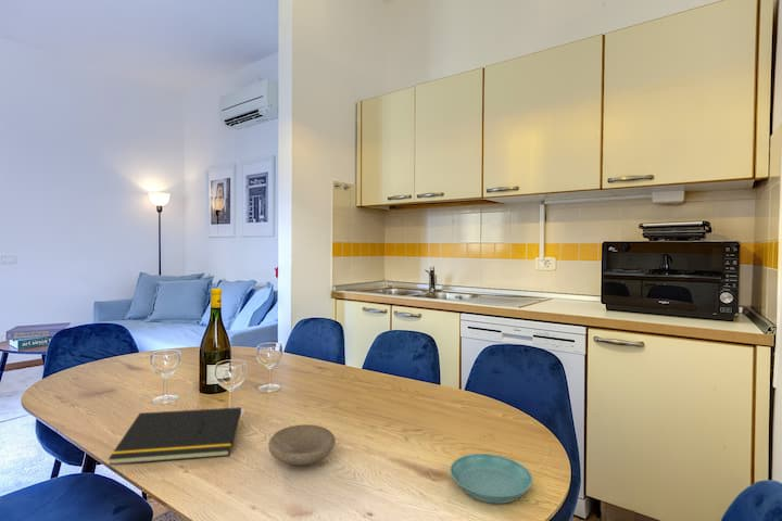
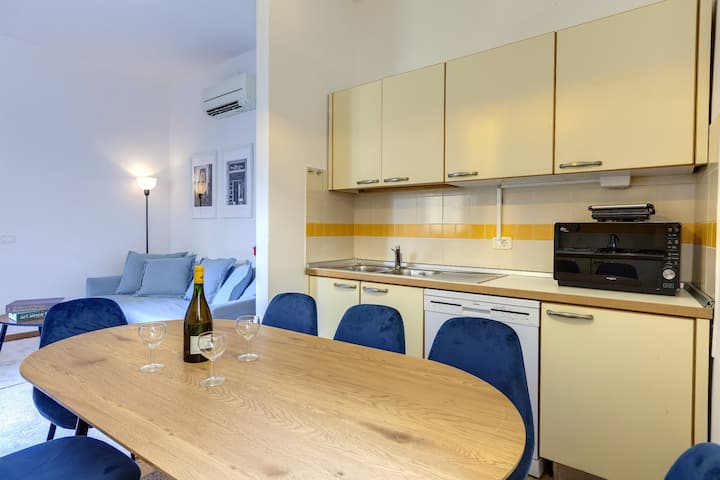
- bowl [267,423,337,467]
- notepad [108,406,242,466]
- saucer [449,453,534,505]
